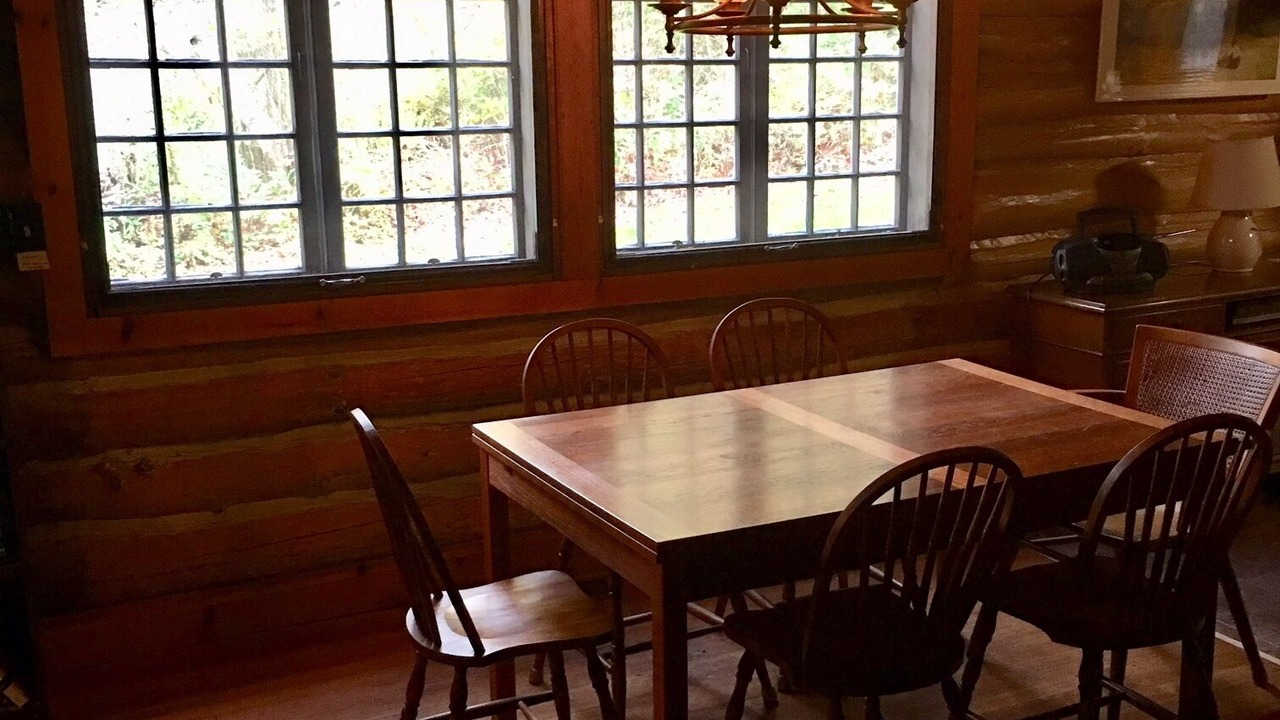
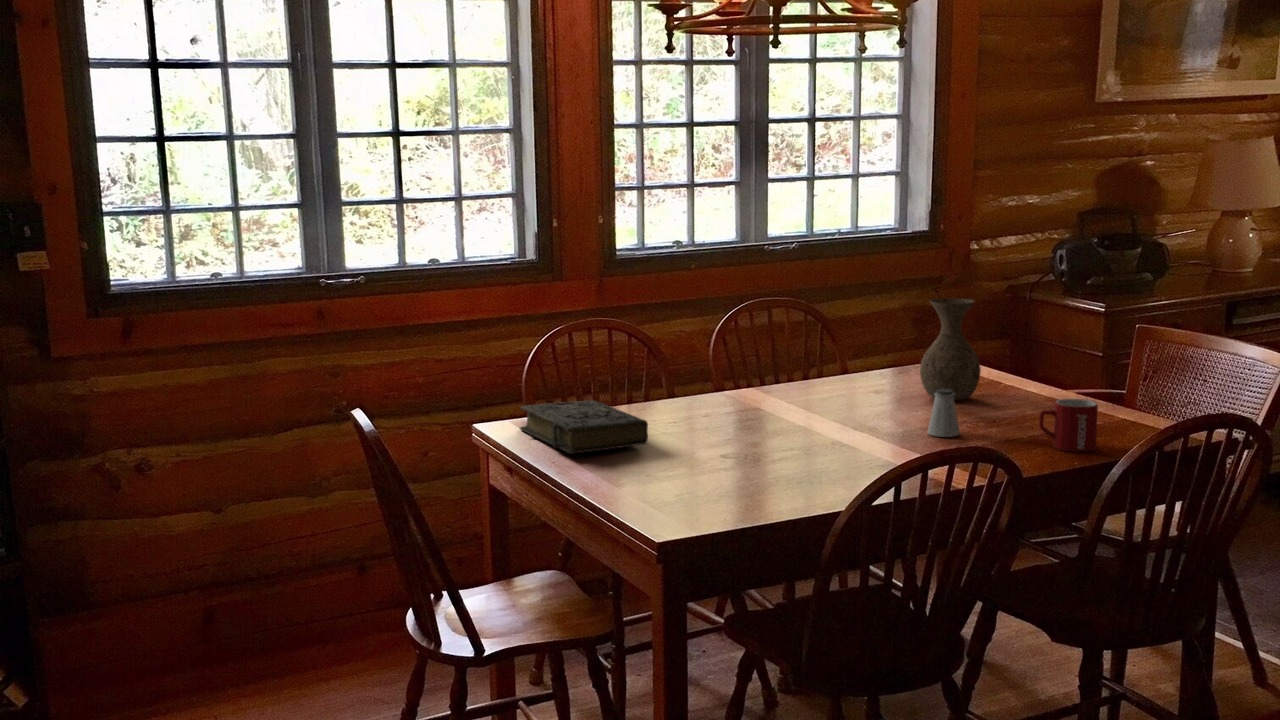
+ mug [1038,398,1099,452]
+ vase [919,297,982,401]
+ book [519,399,649,455]
+ saltshaker [926,389,961,438]
